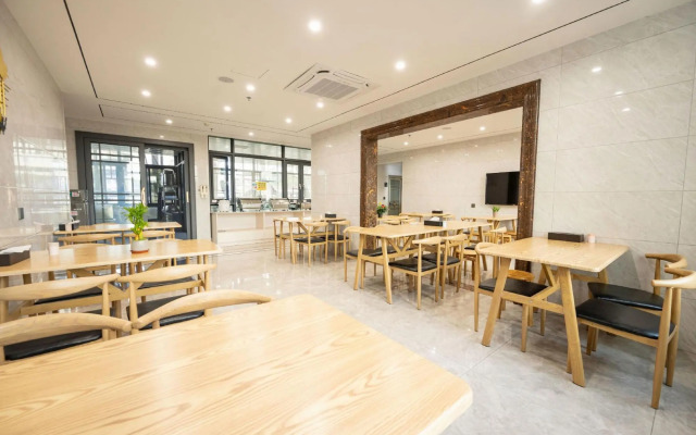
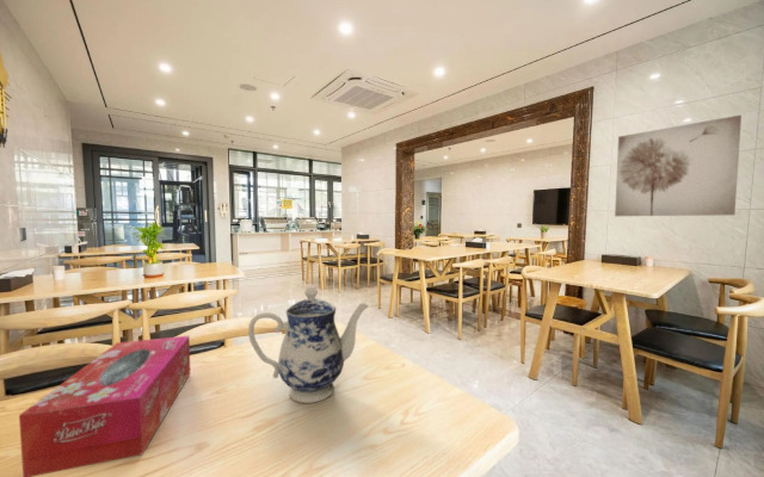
+ wall art [614,113,743,217]
+ teapot [247,285,370,404]
+ tissue box [18,335,191,477]
